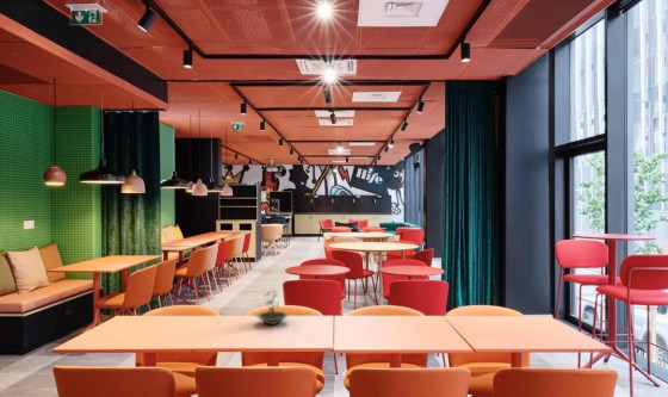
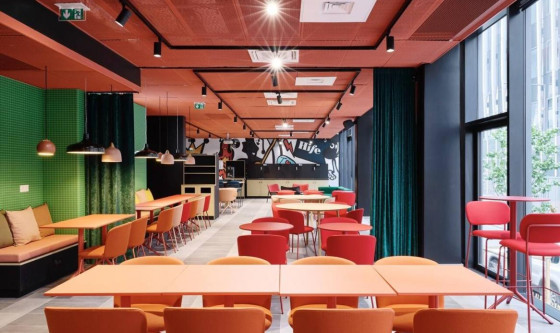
- terrarium [255,290,290,327]
